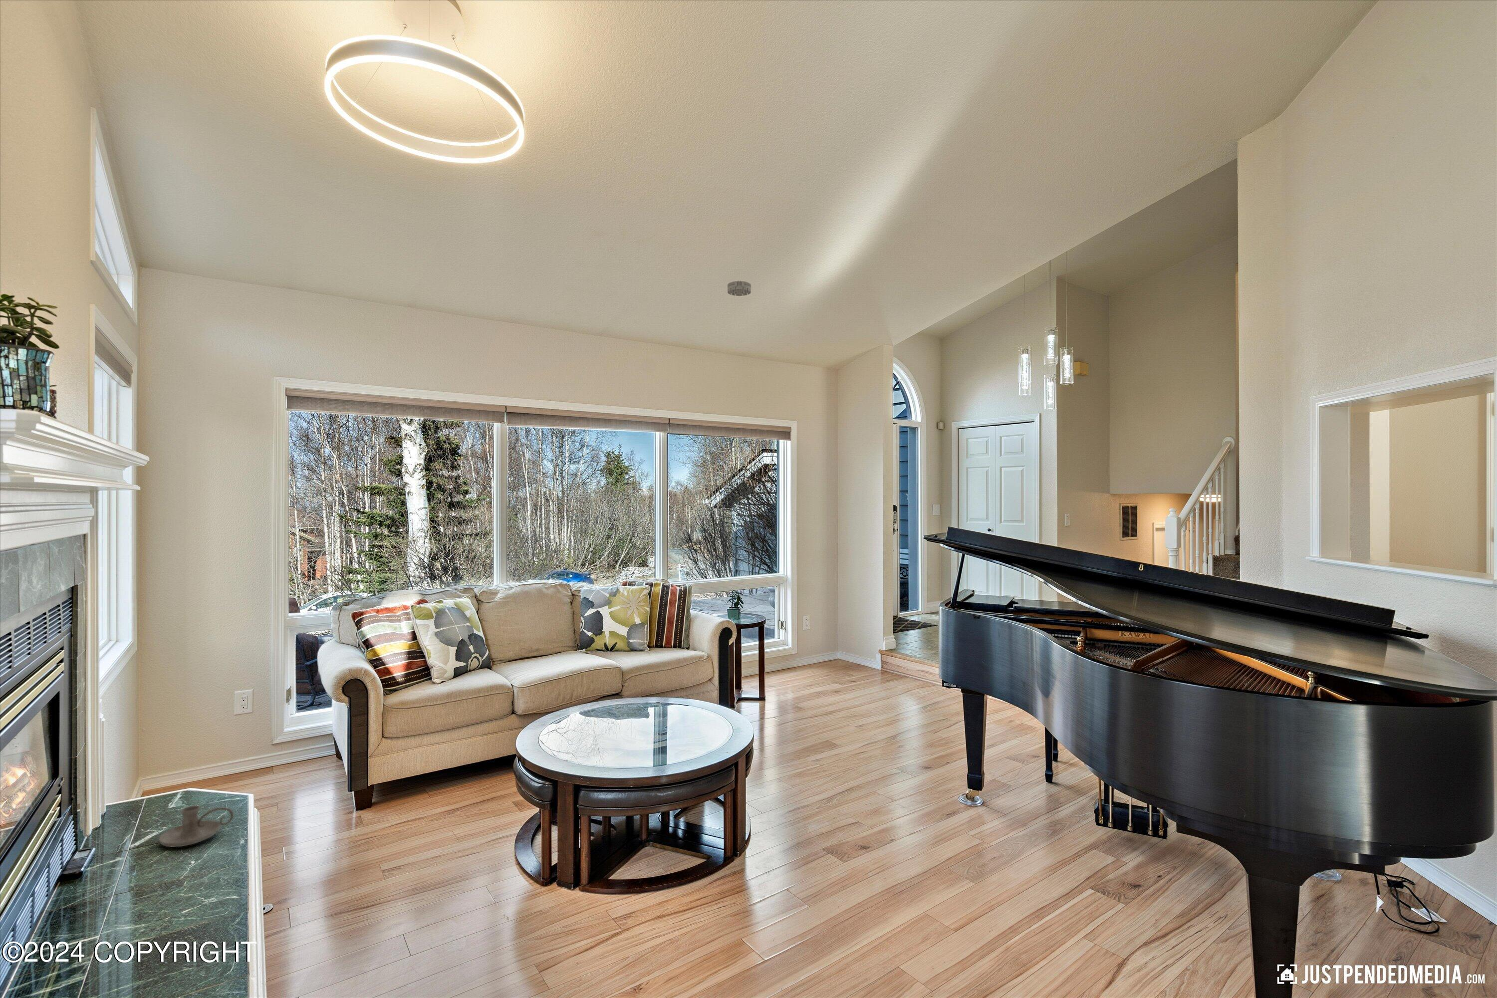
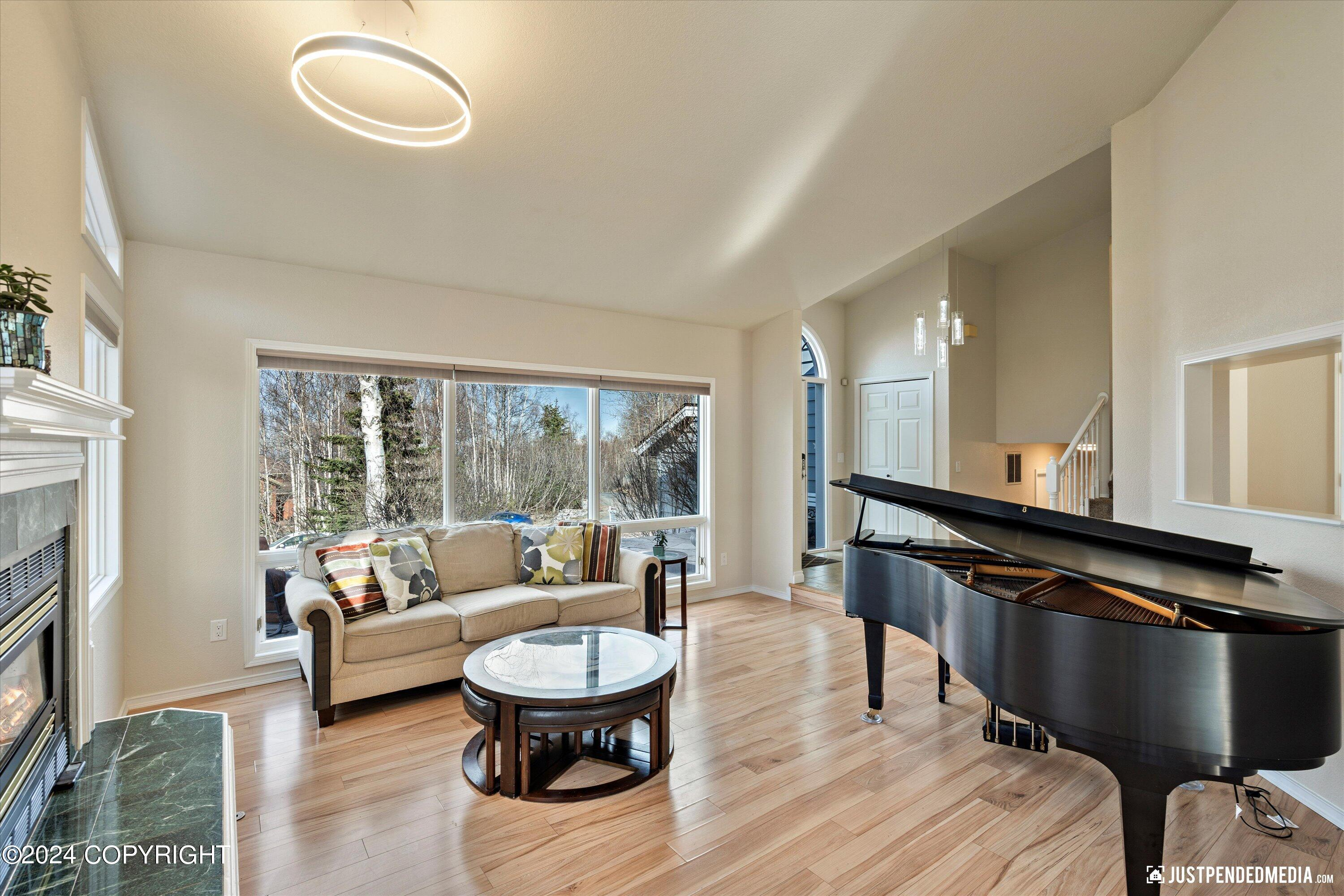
- candle holder [158,805,234,848]
- smoke detector [727,281,752,296]
